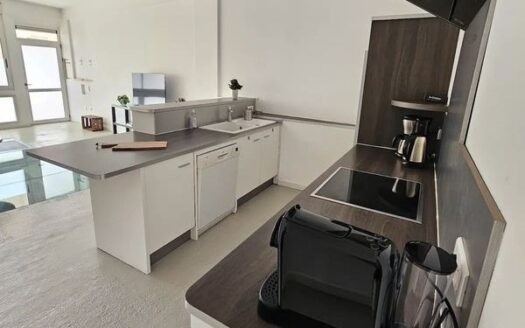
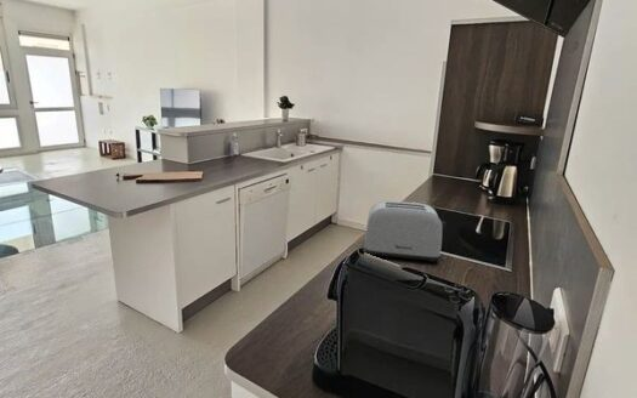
+ toaster [363,200,447,263]
